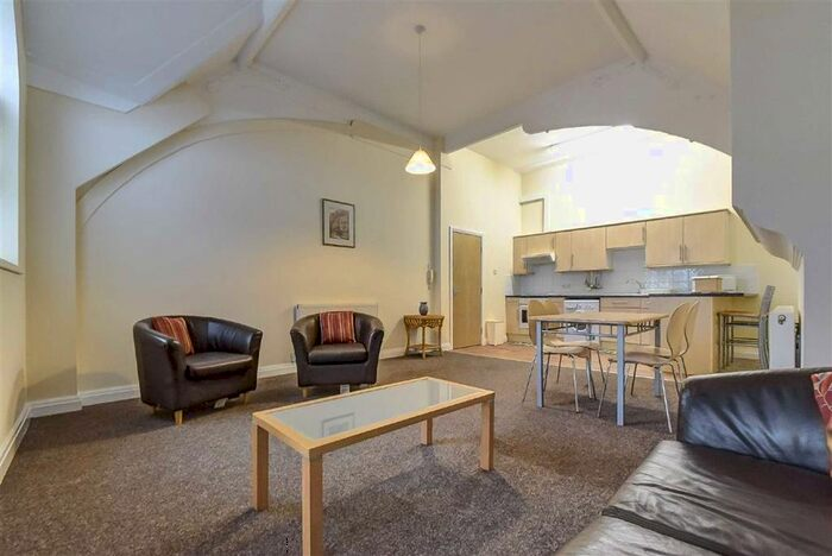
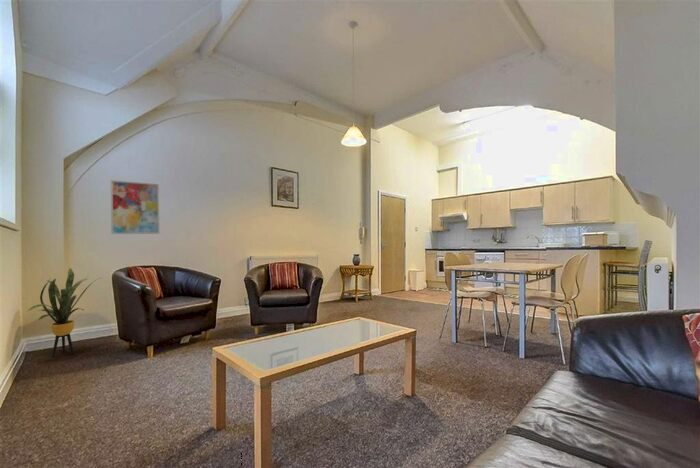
+ wall art [110,179,160,235]
+ house plant [25,267,104,359]
